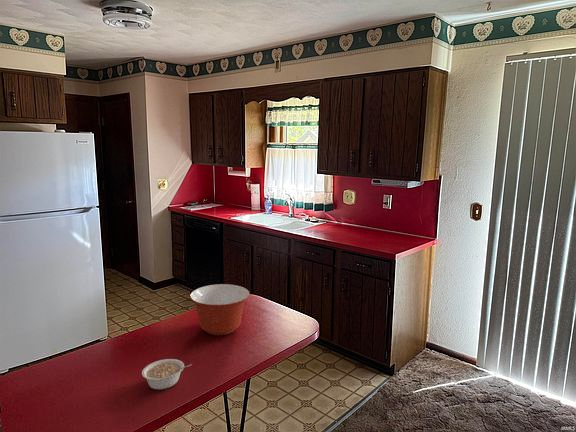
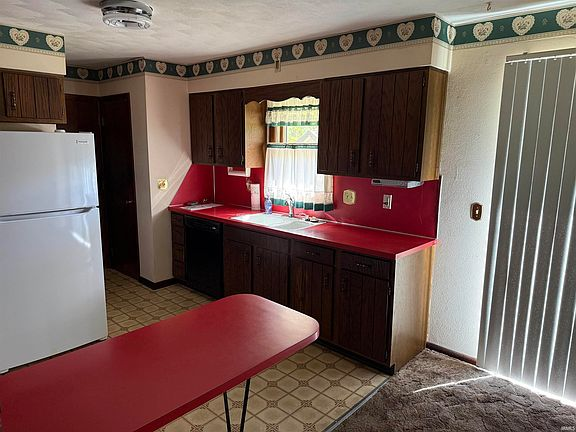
- mixing bowl [189,283,251,336]
- legume [141,358,193,390]
